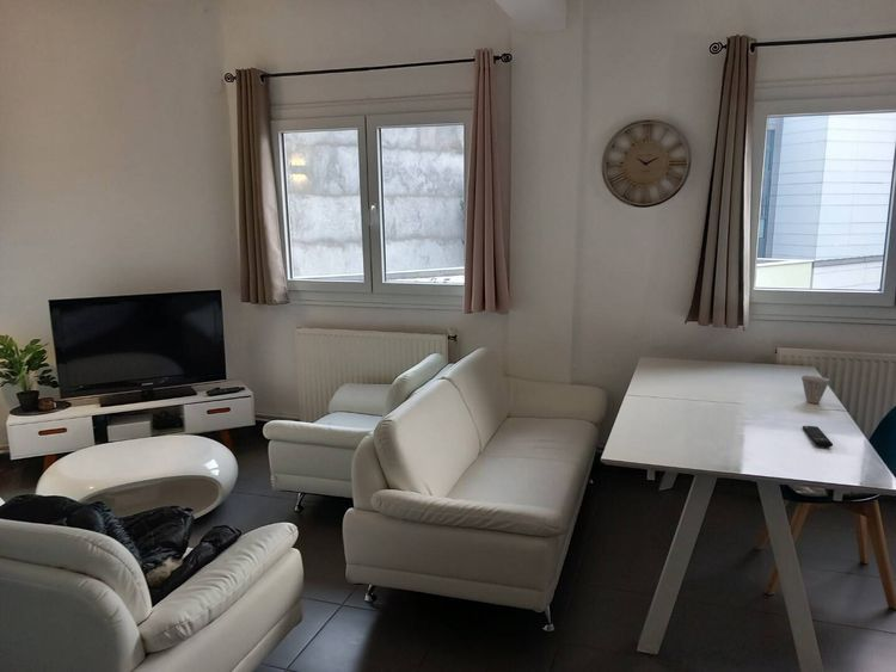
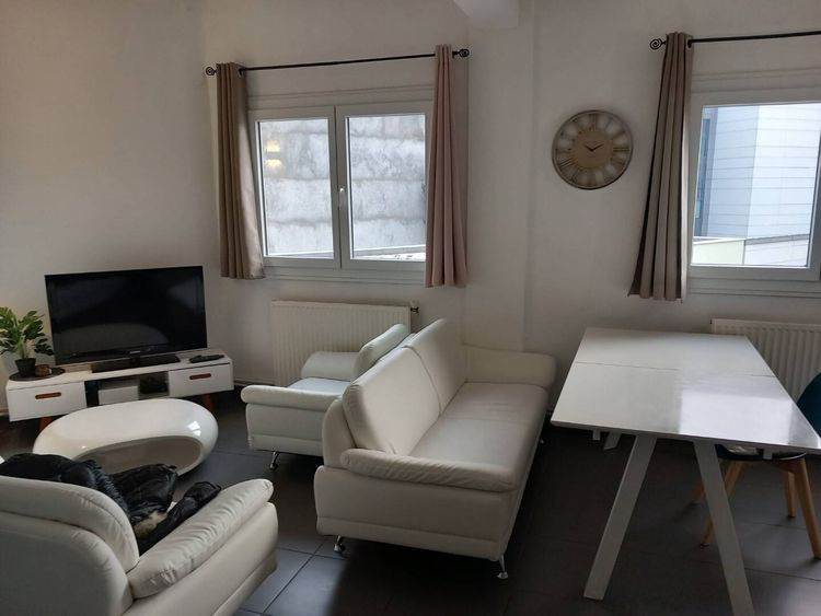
- remote control [802,425,834,449]
- cup [800,375,830,405]
